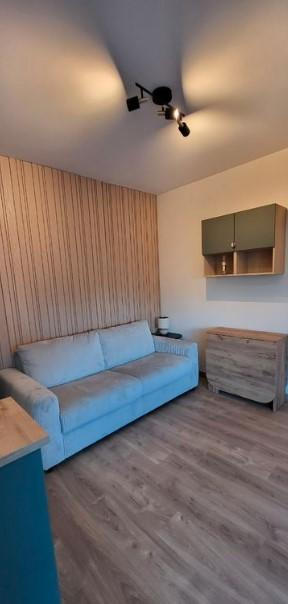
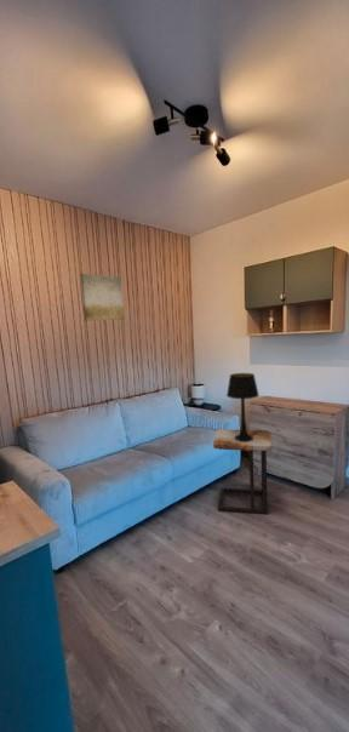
+ side table [212,428,273,516]
+ table lamp [225,372,261,441]
+ wall art [79,273,126,322]
